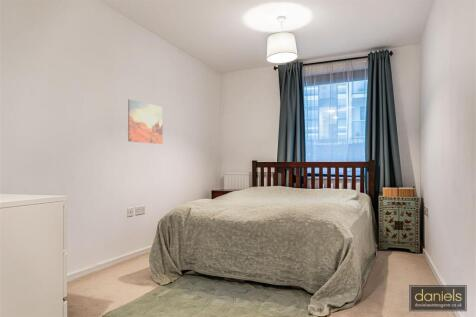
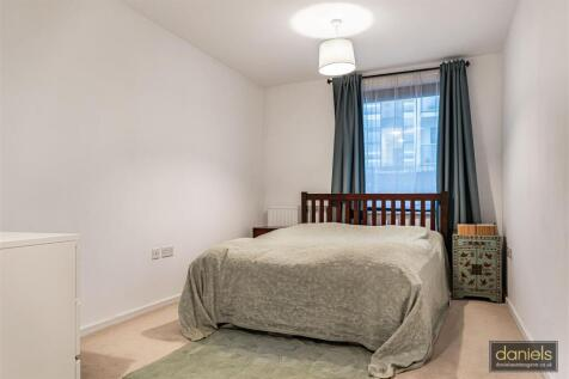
- wall art [127,98,164,145]
